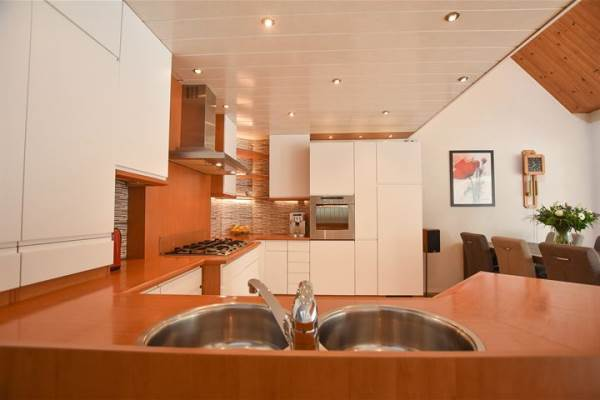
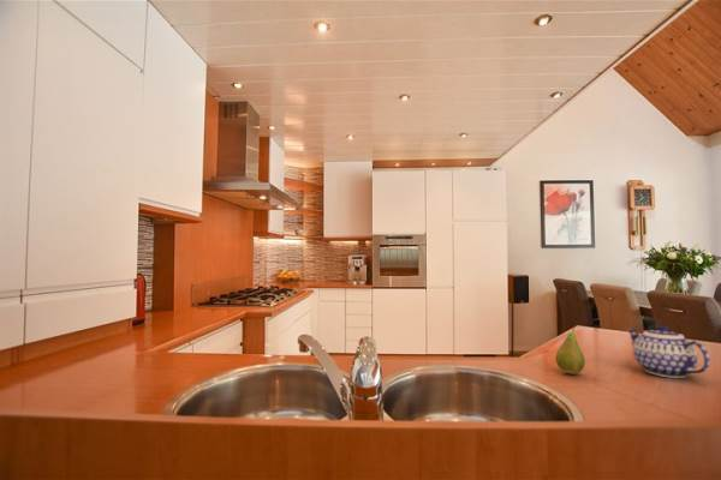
+ teapot [626,324,711,379]
+ fruit [554,325,586,376]
